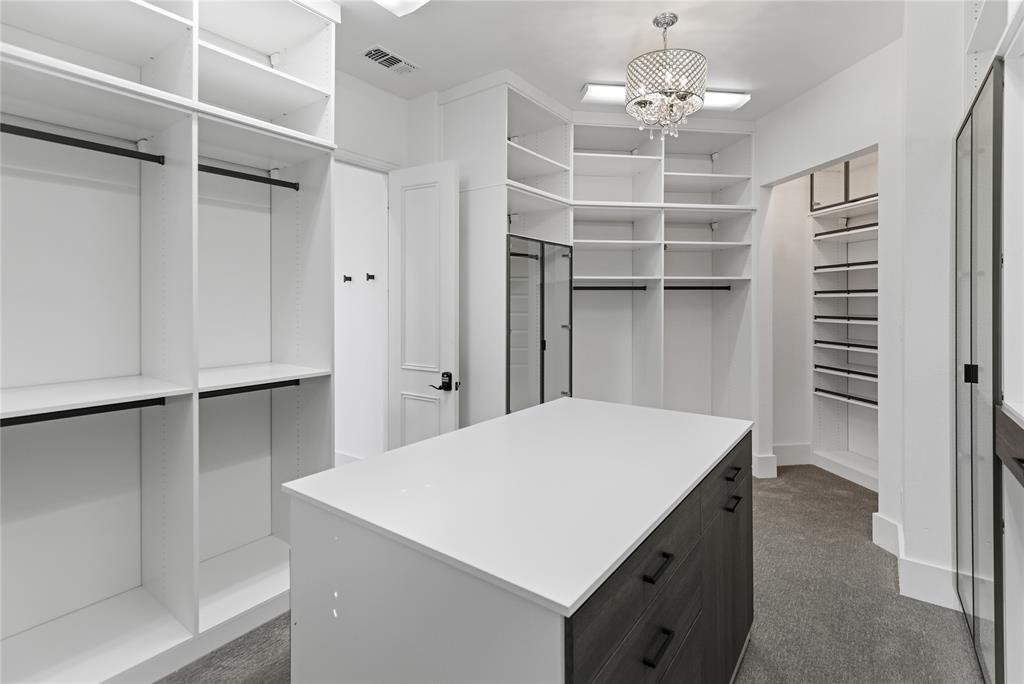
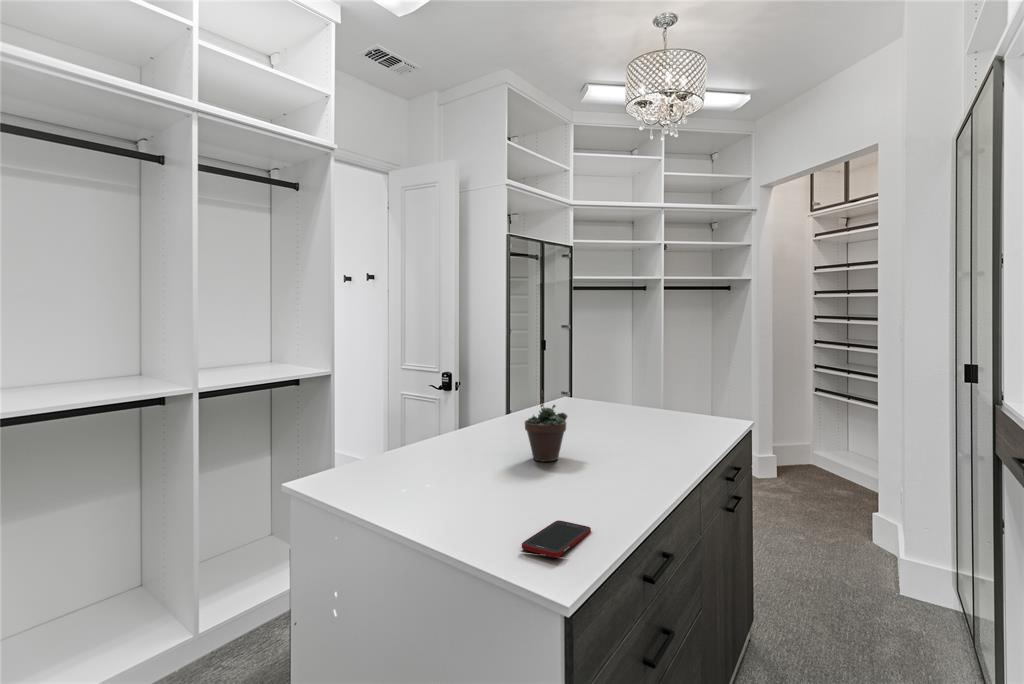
+ cell phone [521,520,592,558]
+ succulent plant [524,389,569,463]
